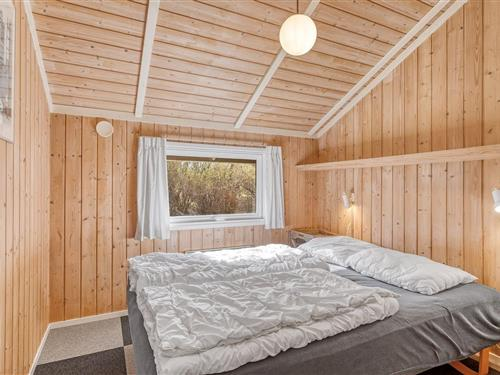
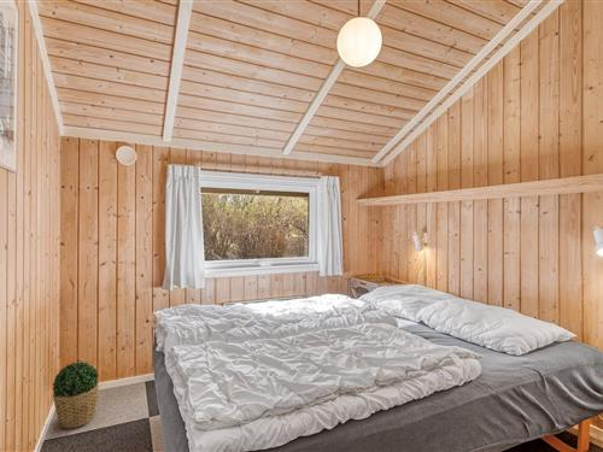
+ potted plant [52,360,100,430]
